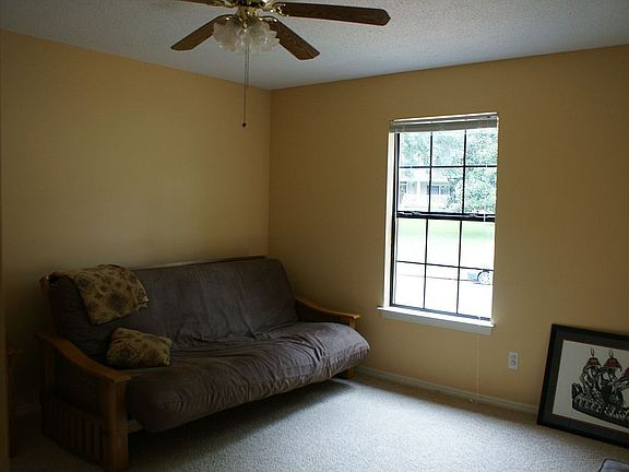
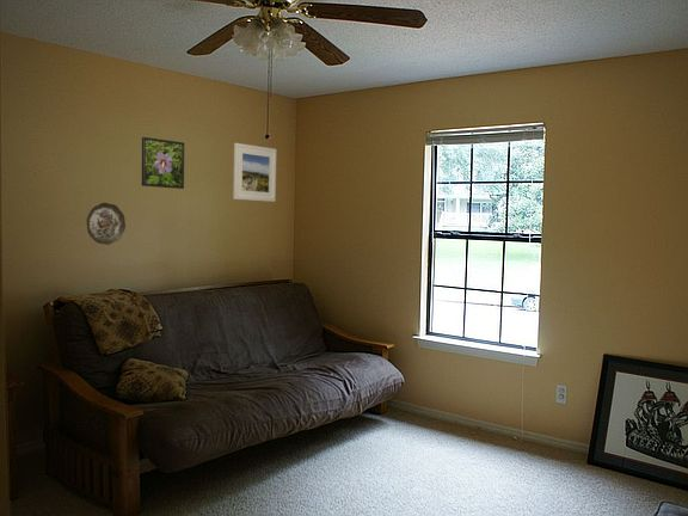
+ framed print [232,142,277,203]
+ decorative plate [86,202,127,246]
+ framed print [141,136,185,190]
